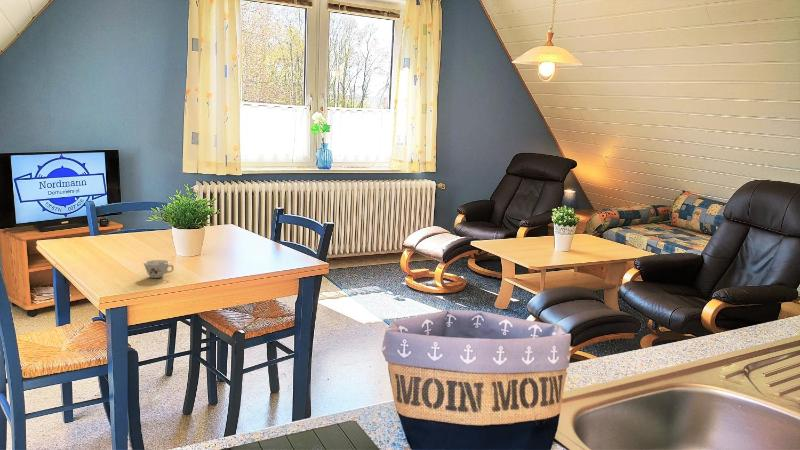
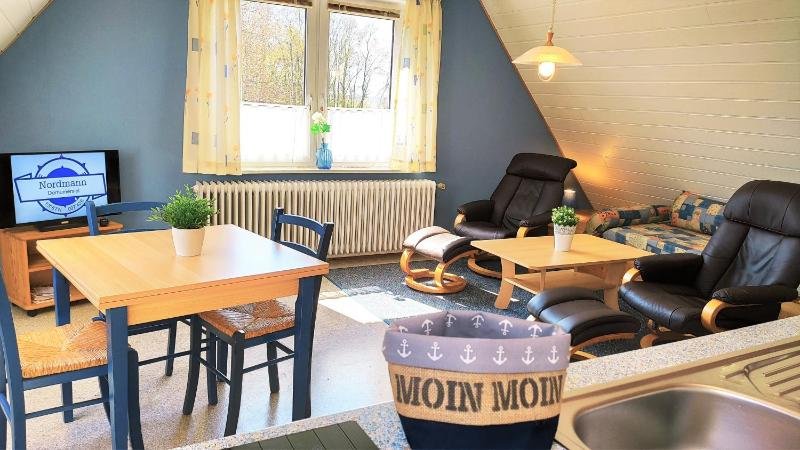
- teacup [142,259,175,279]
